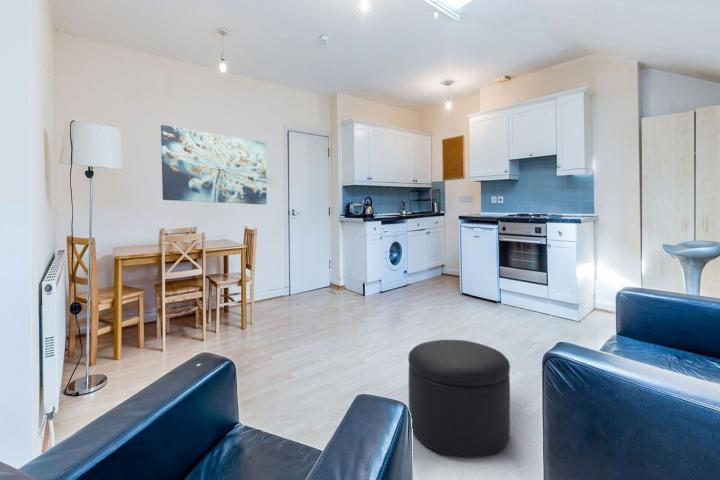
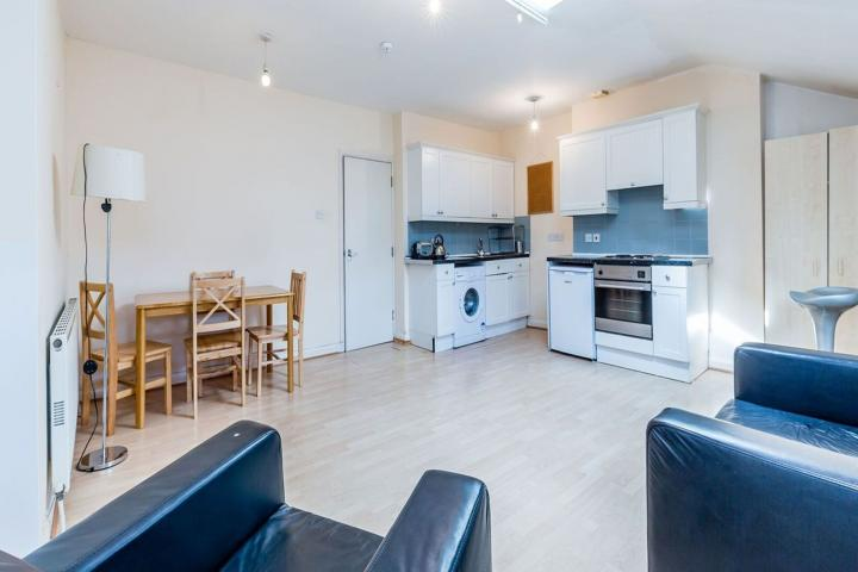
- wall art [160,124,268,206]
- ottoman [407,339,511,459]
